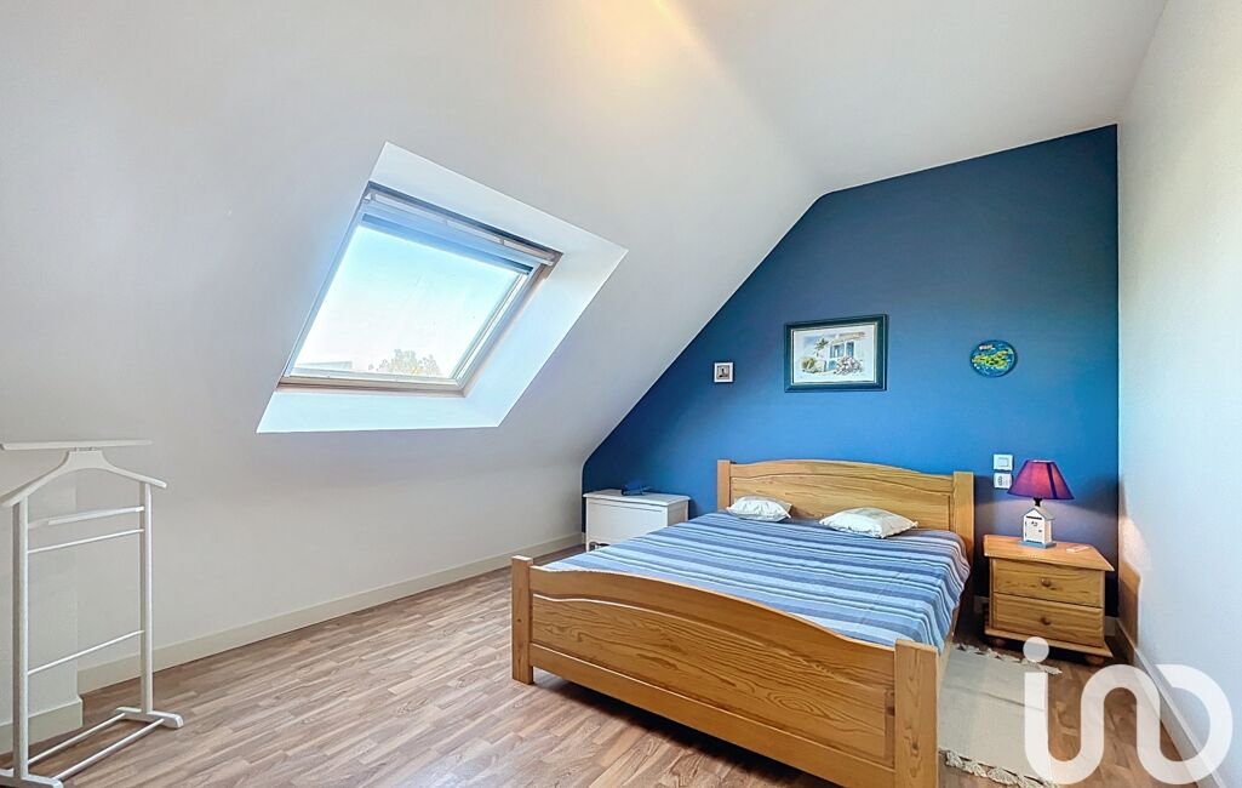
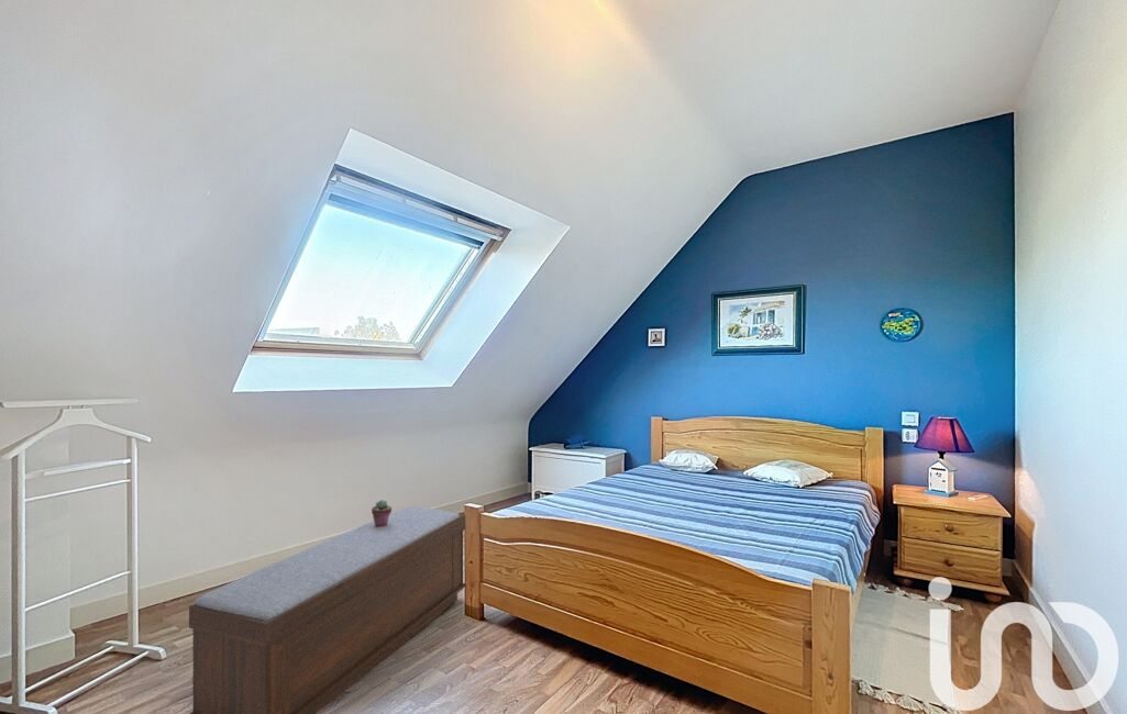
+ bench [188,505,466,714]
+ potted succulent [371,499,393,527]
